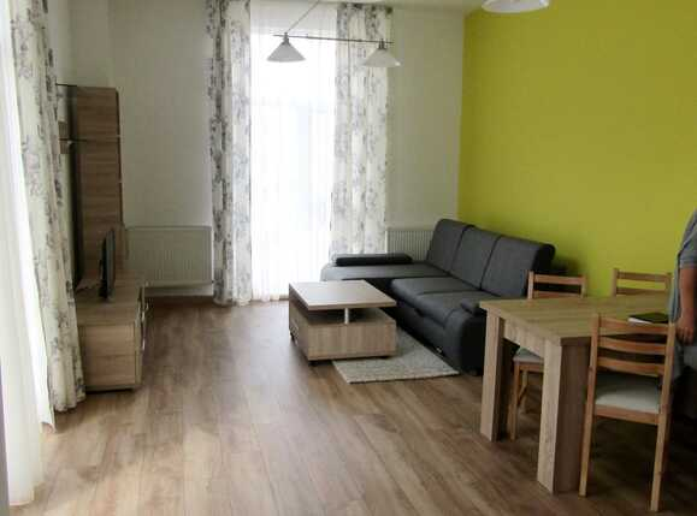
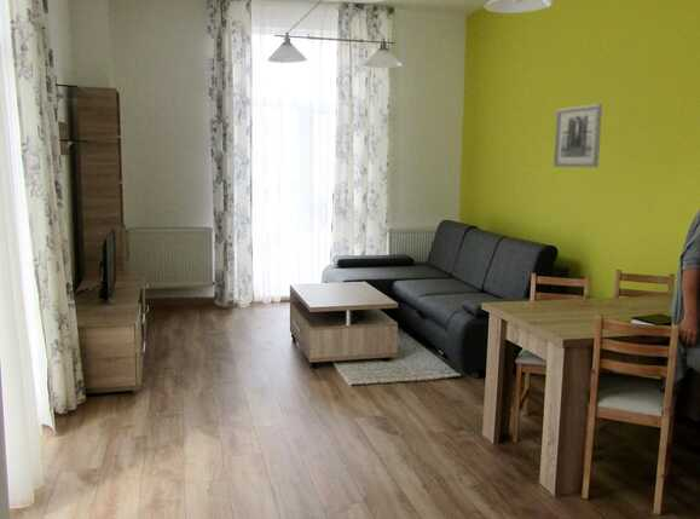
+ wall art [553,103,603,168]
